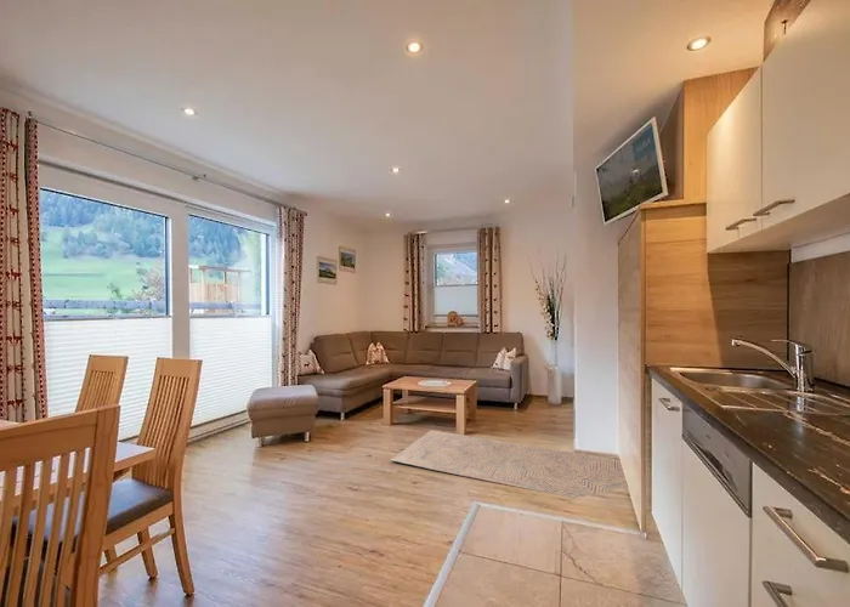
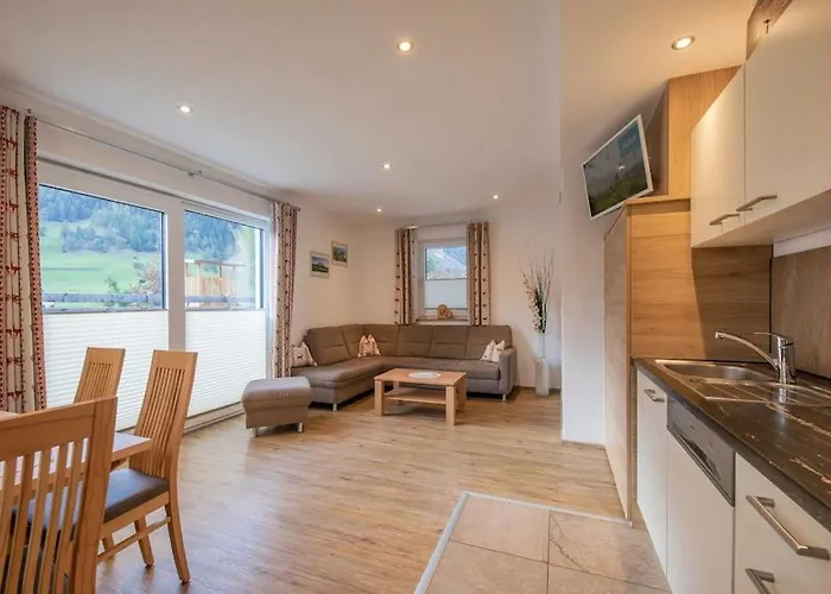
- rug [390,429,628,499]
